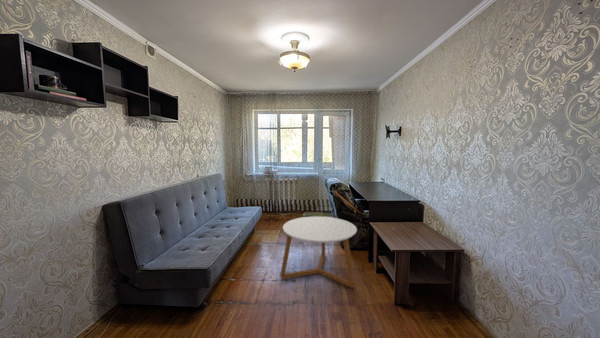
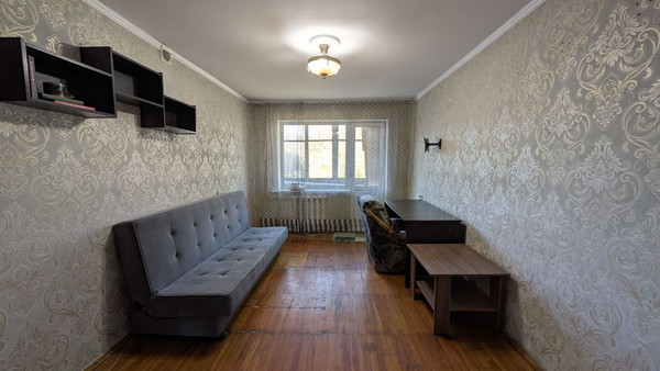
- coffee table [279,215,358,289]
